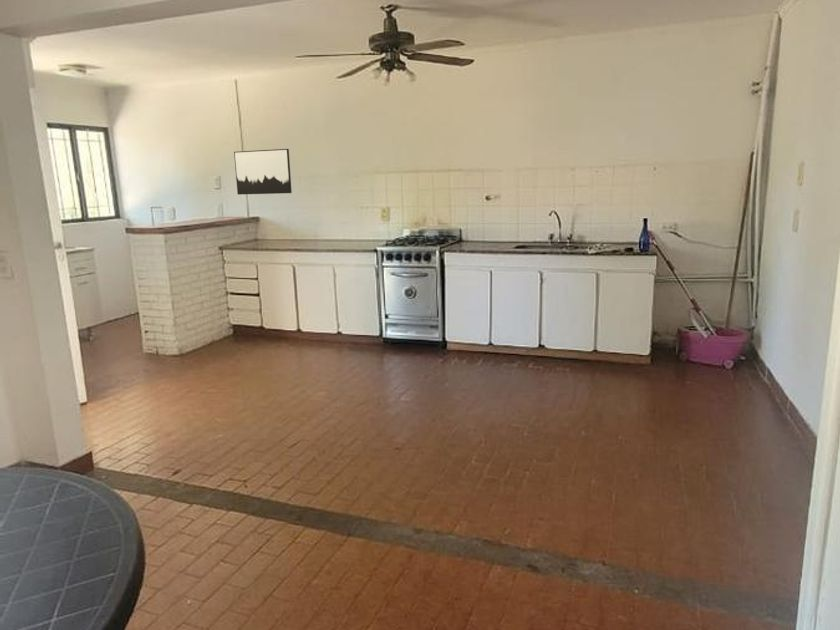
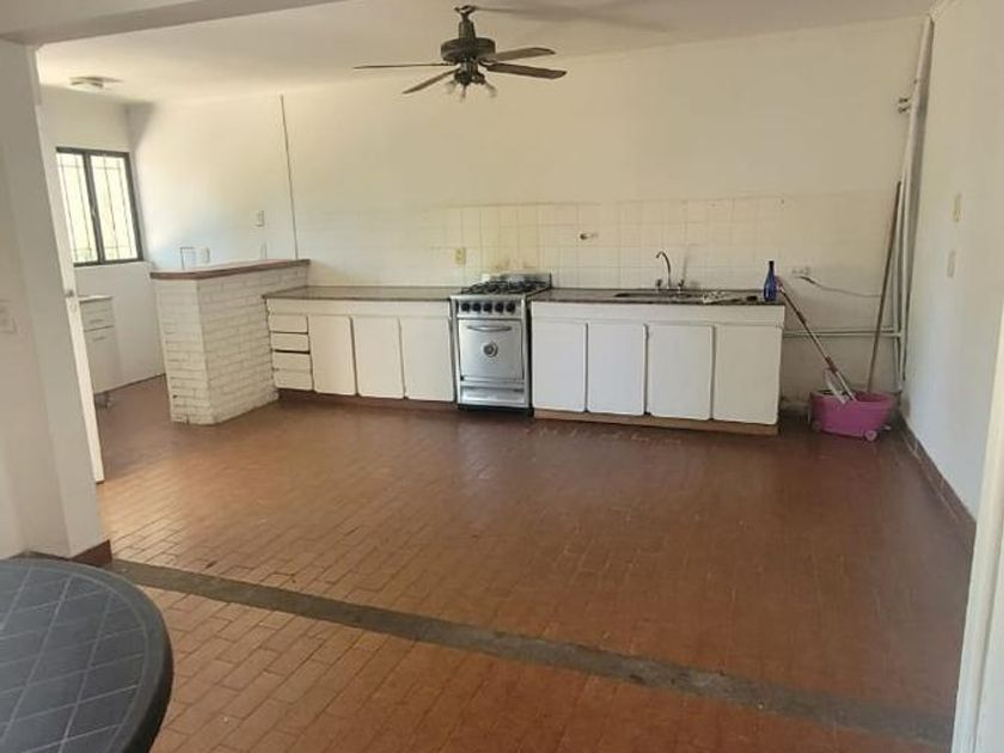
- wall art [233,148,293,196]
